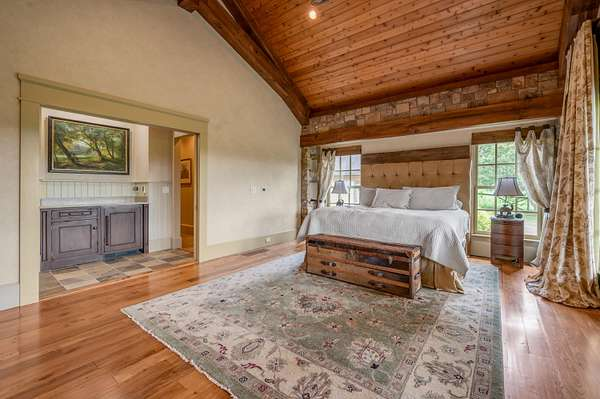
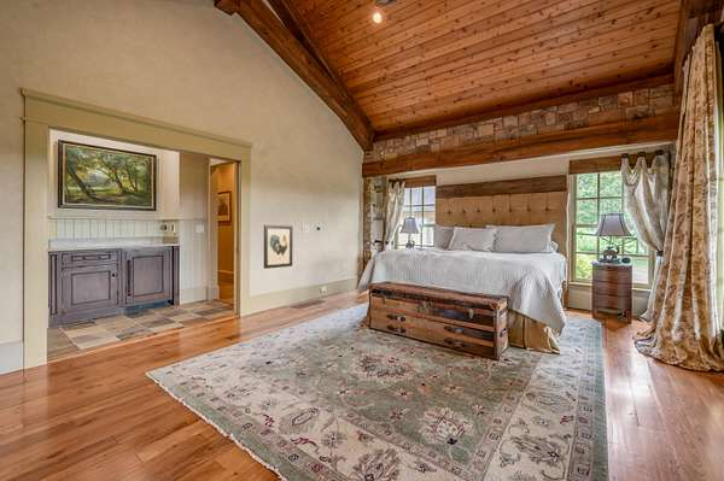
+ wall art [263,224,293,270]
